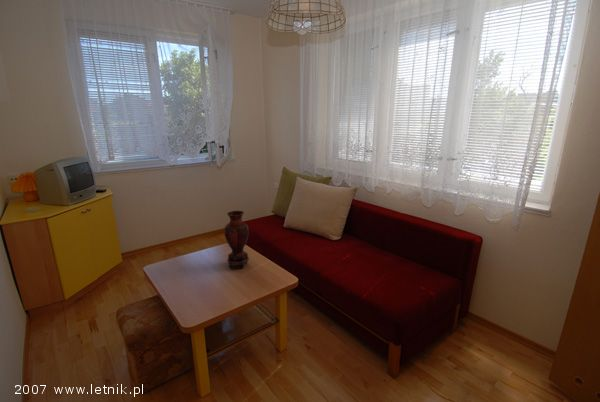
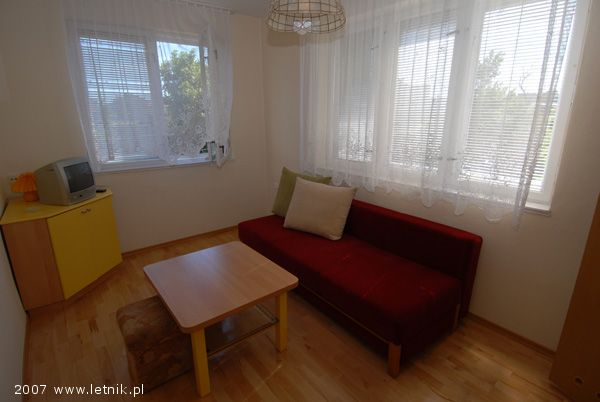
- vase [223,210,250,270]
